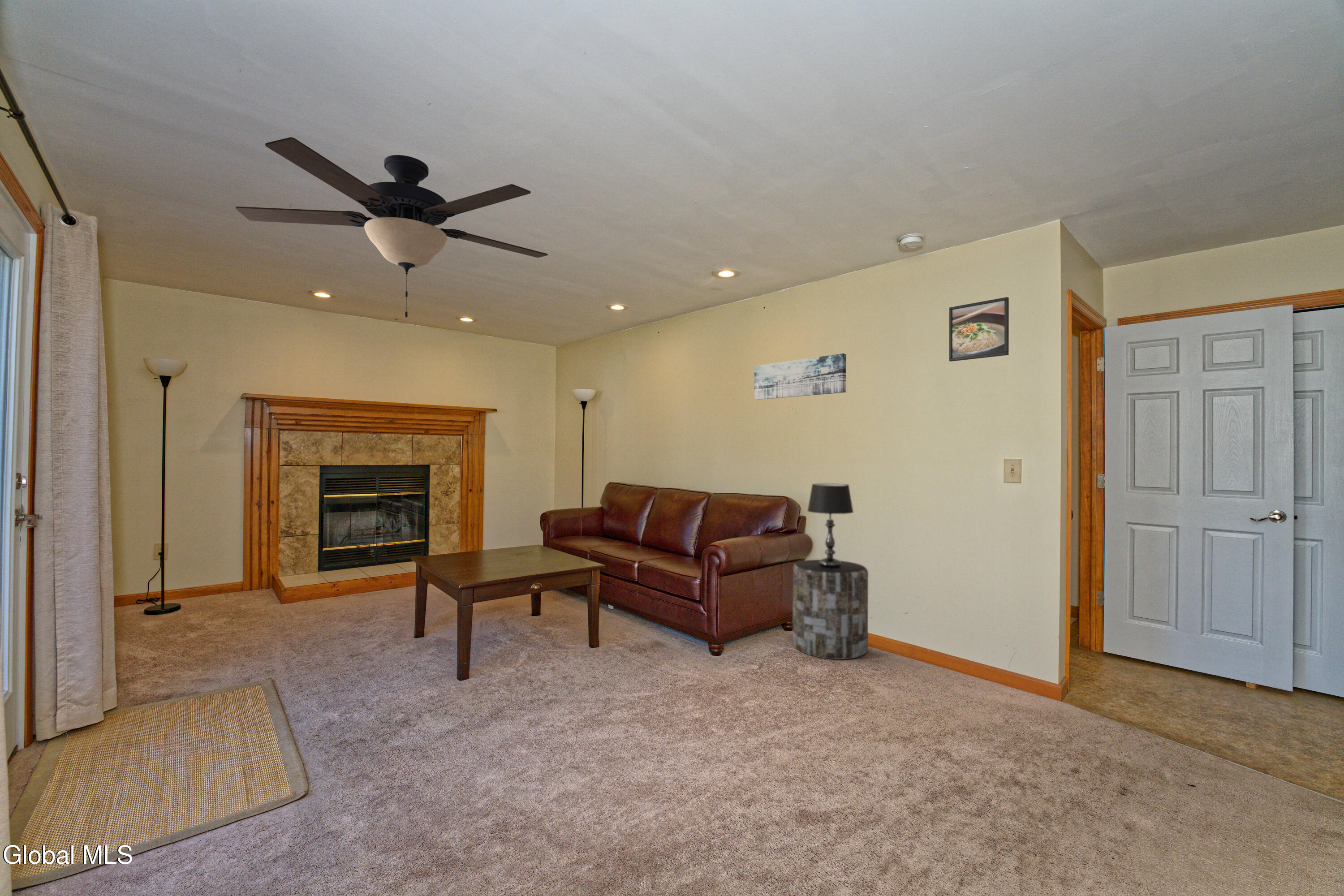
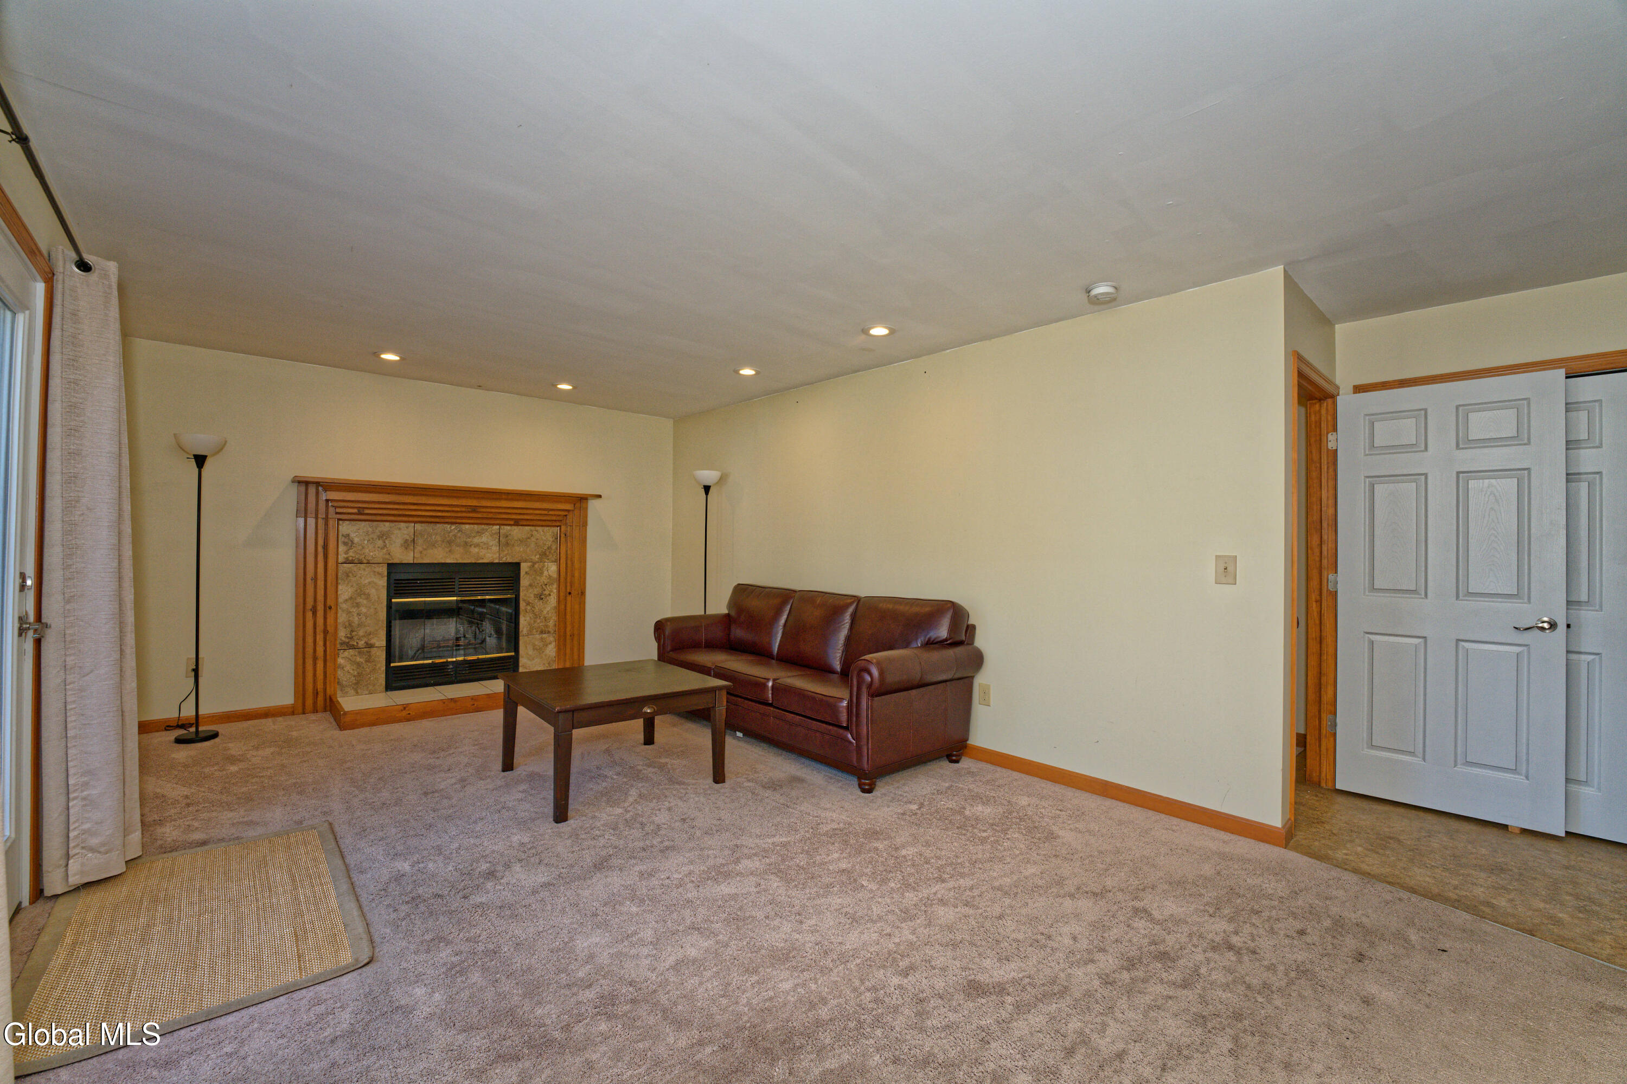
- table lamp [807,483,854,568]
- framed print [948,297,1009,362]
- side table [793,559,869,660]
- wall art [754,353,847,400]
- ceiling fan [235,137,548,318]
